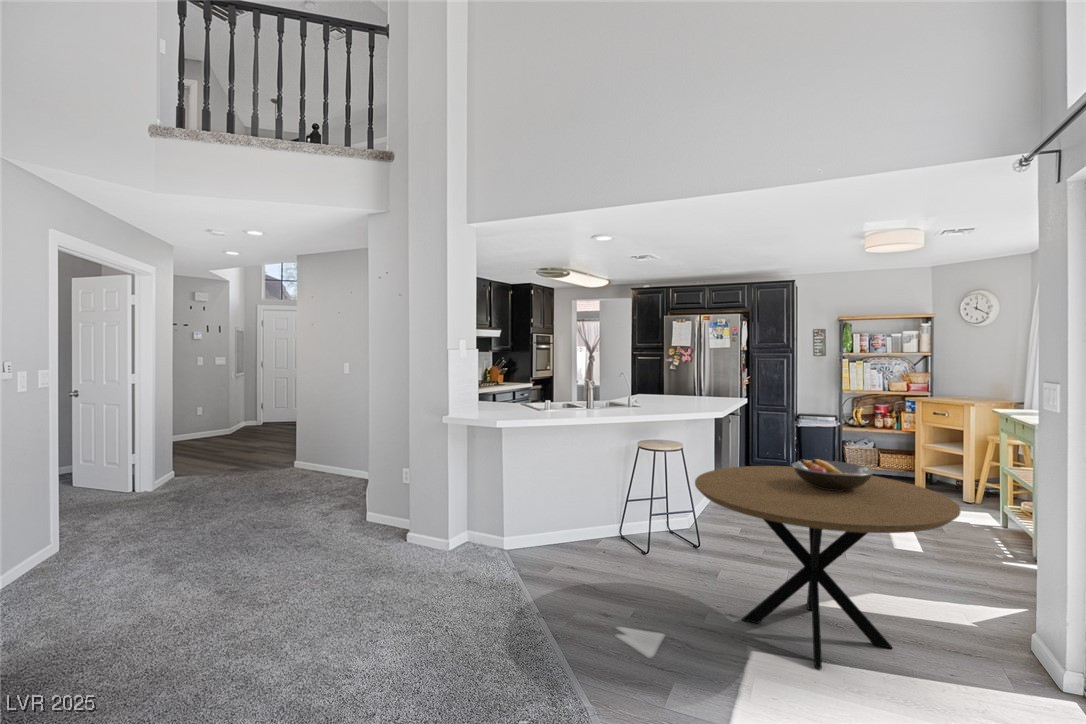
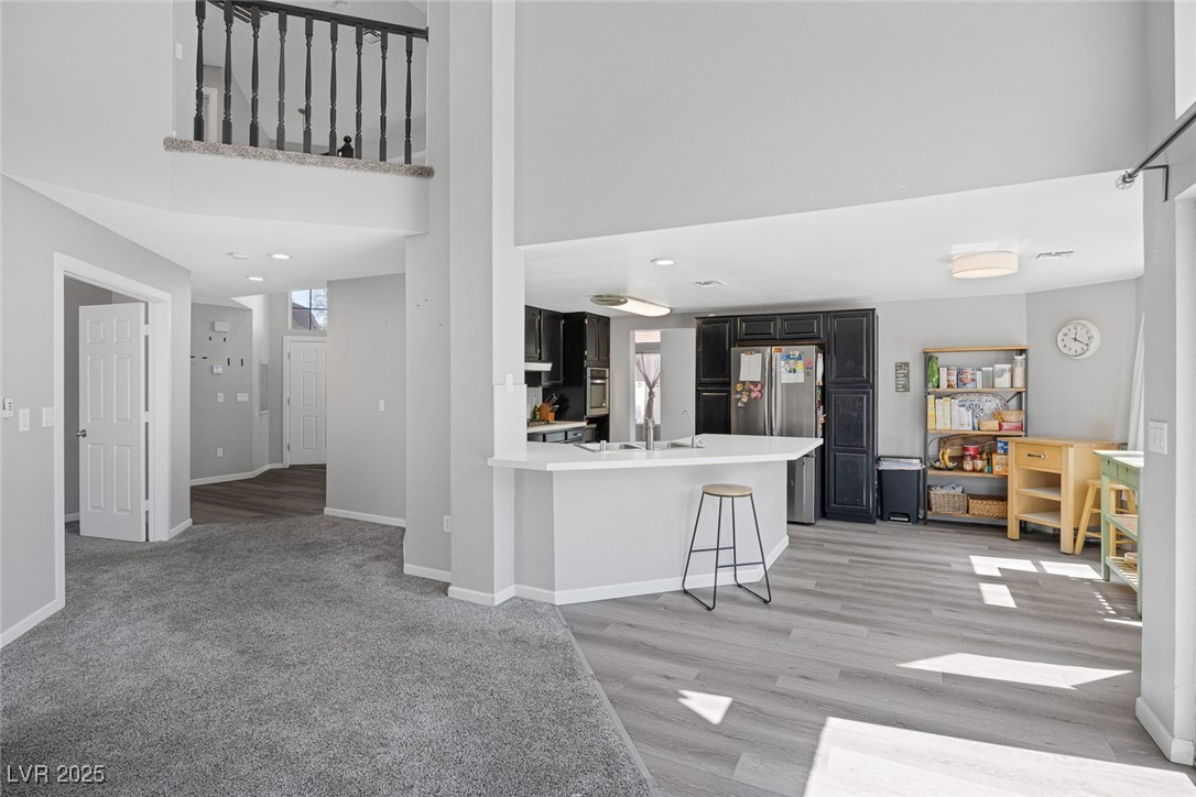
- dining table [694,465,961,670]
- fruit bowl [791,458,875,491]
